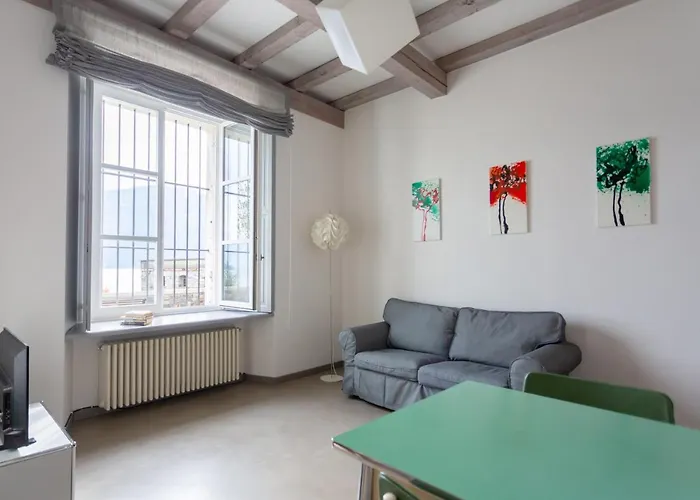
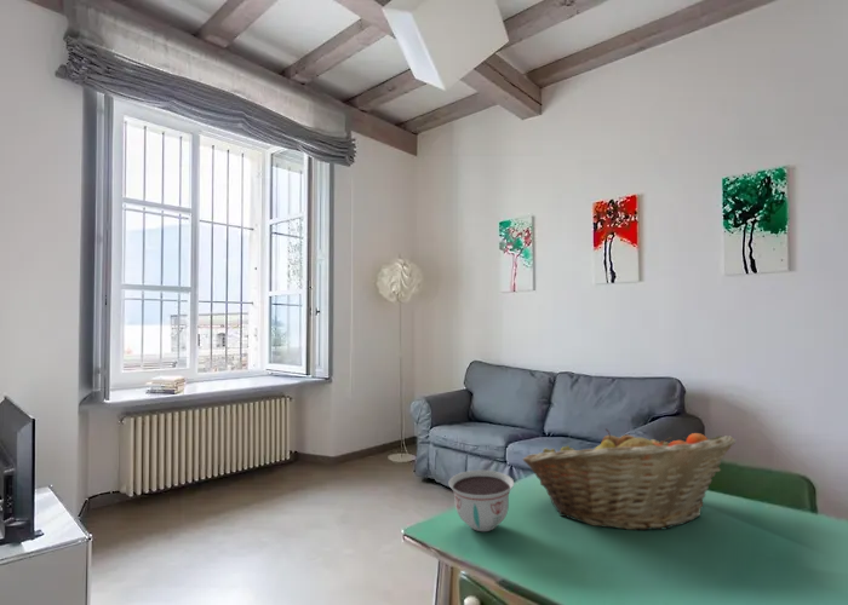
+ fruit basket [522,427,738,531]
+ bowl [448,469,515,532]
